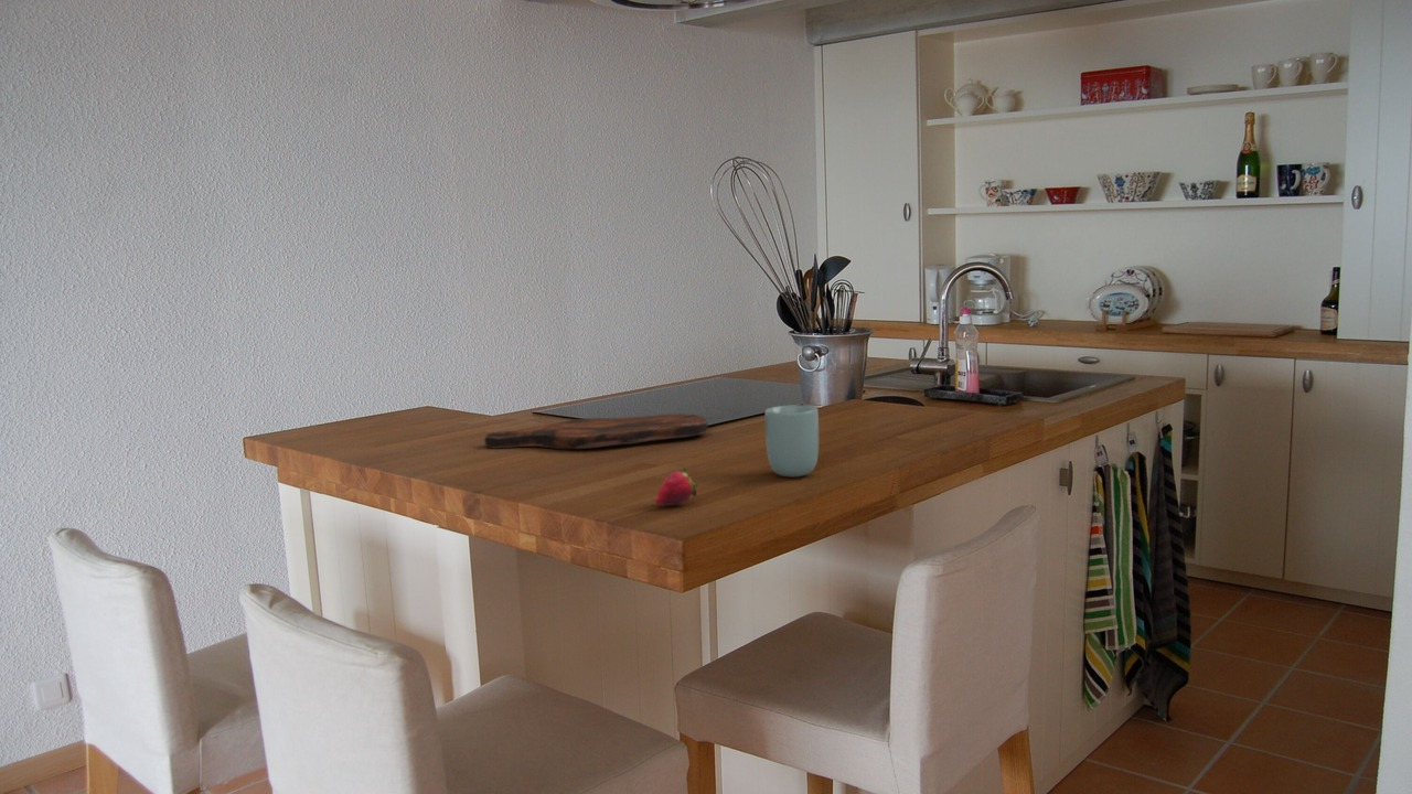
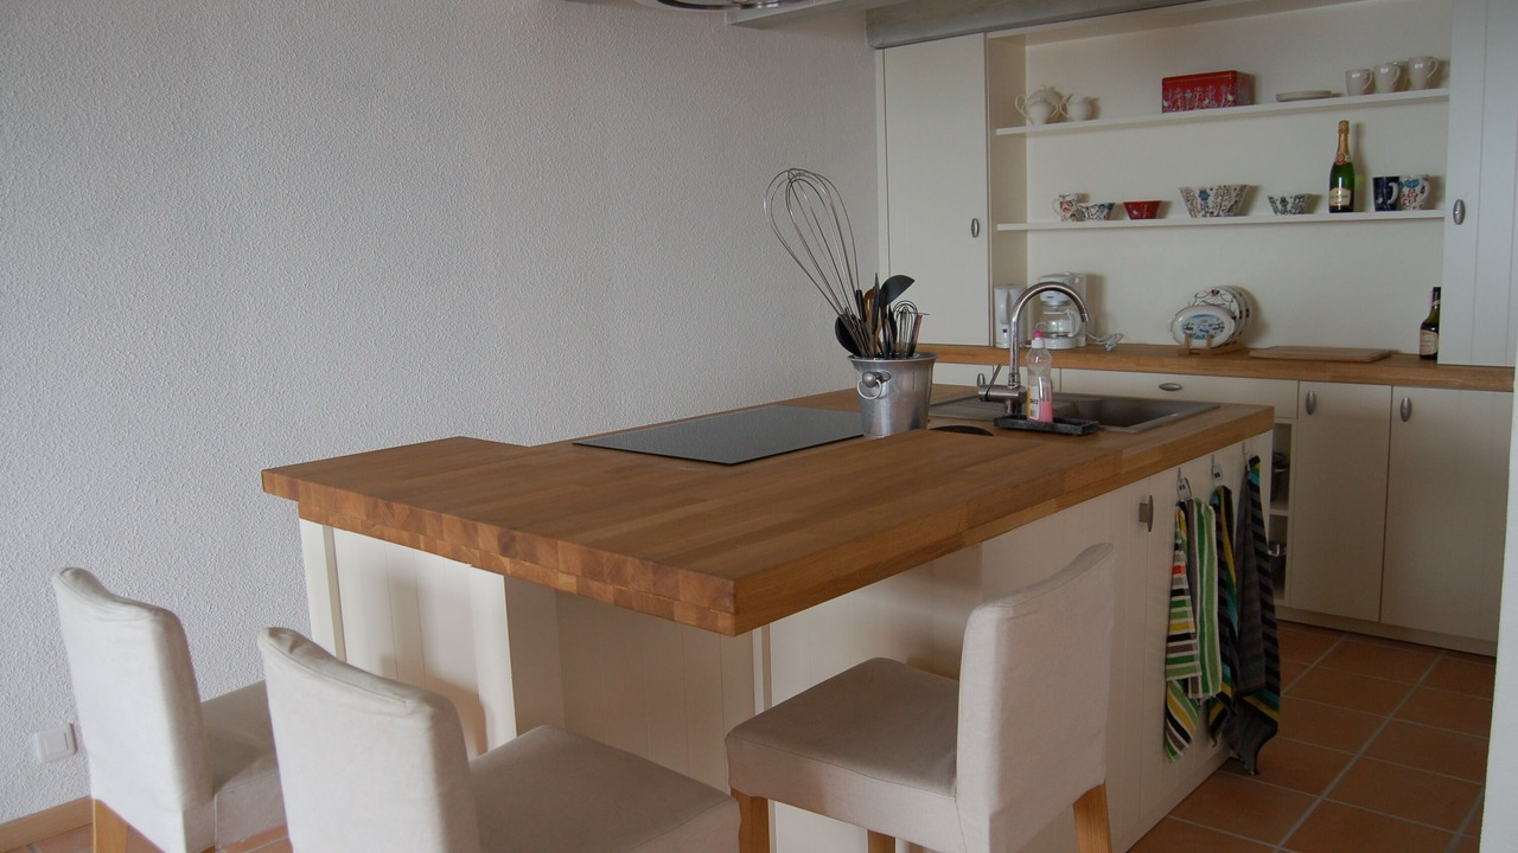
- fruit [654,466,700,506]
- cutting board [483,412,709,450]
- cup [764,404,820,479]
